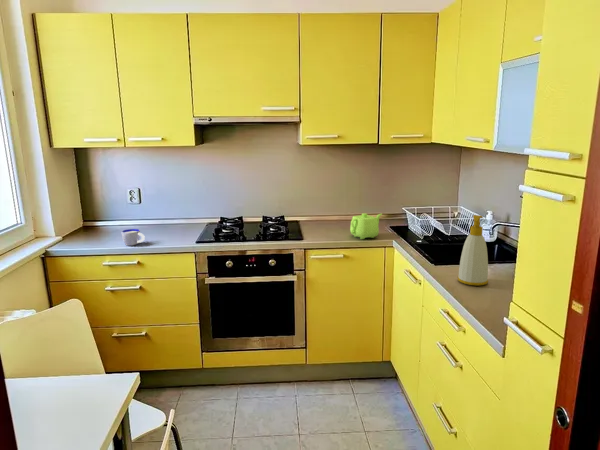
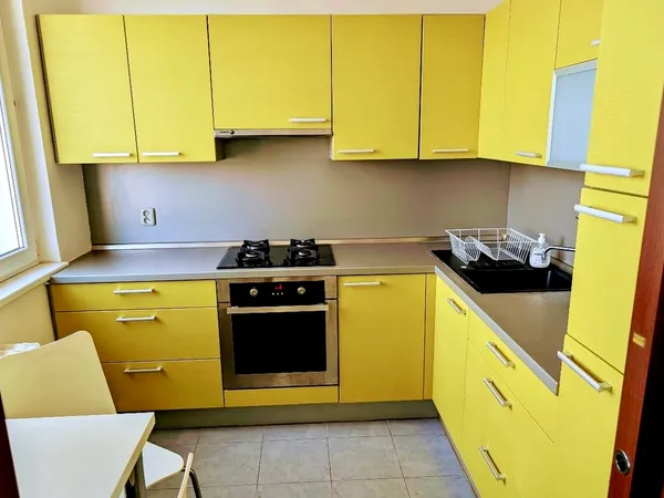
- teapot [349,212,383,240]
- cup [120,228,146,247]
- soap bottle [457,214,489,287]
